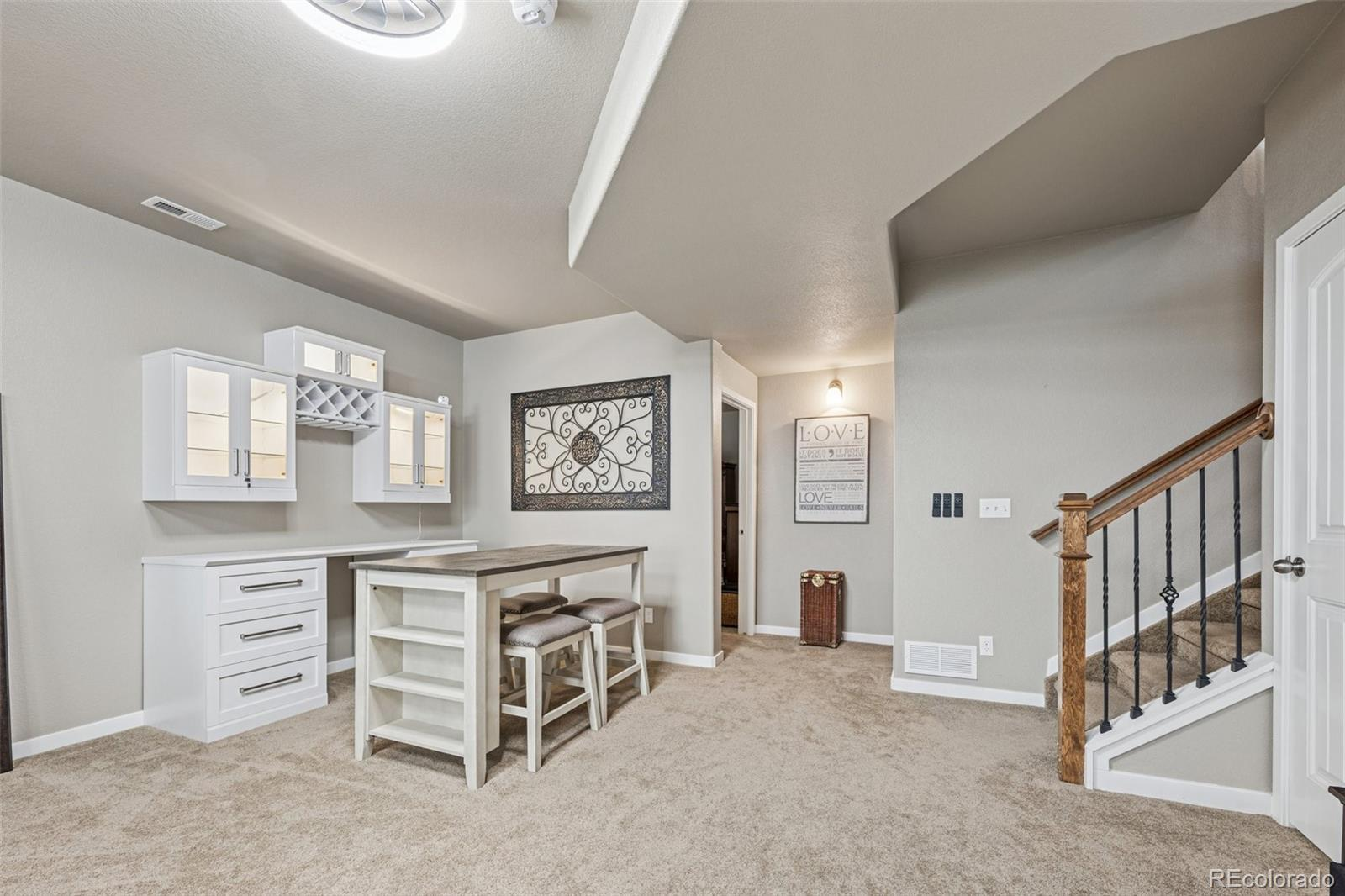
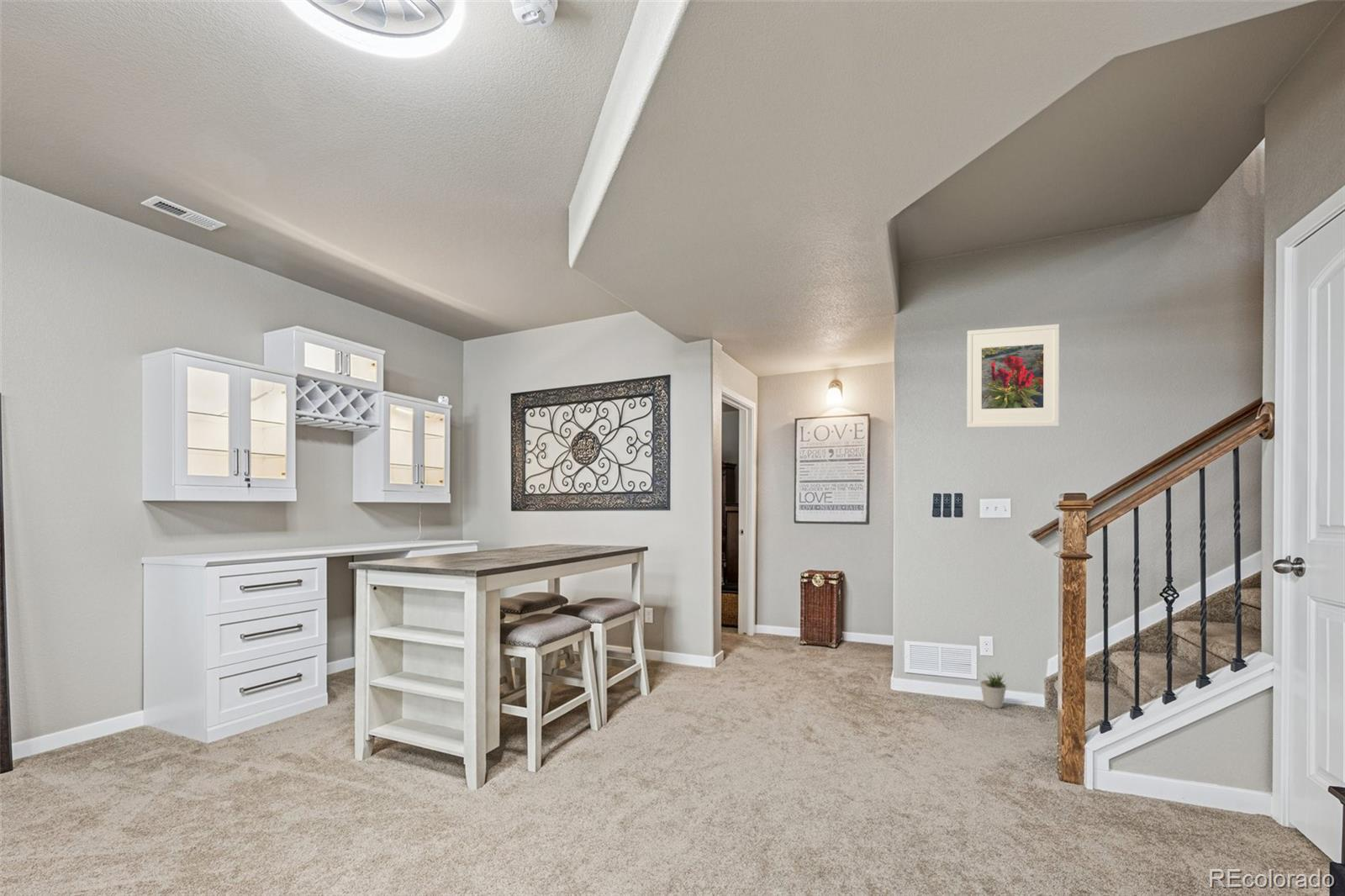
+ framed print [967,324,1060,429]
+ potted plant [979,671,1007,709]
